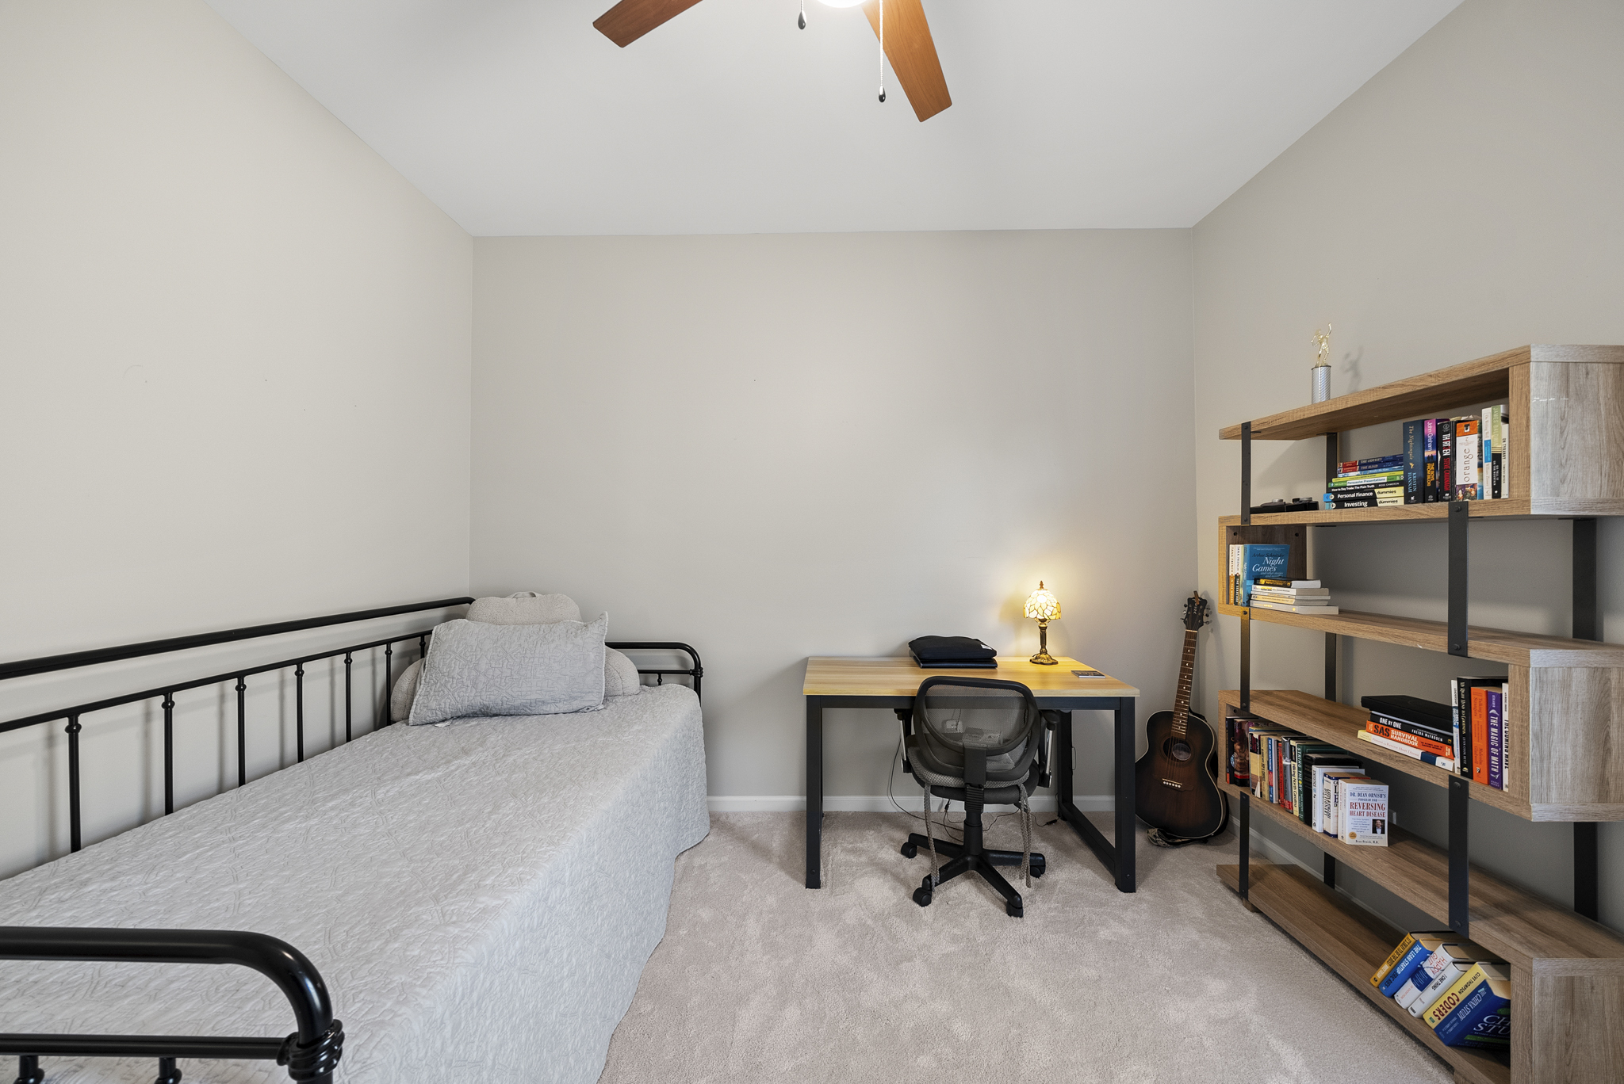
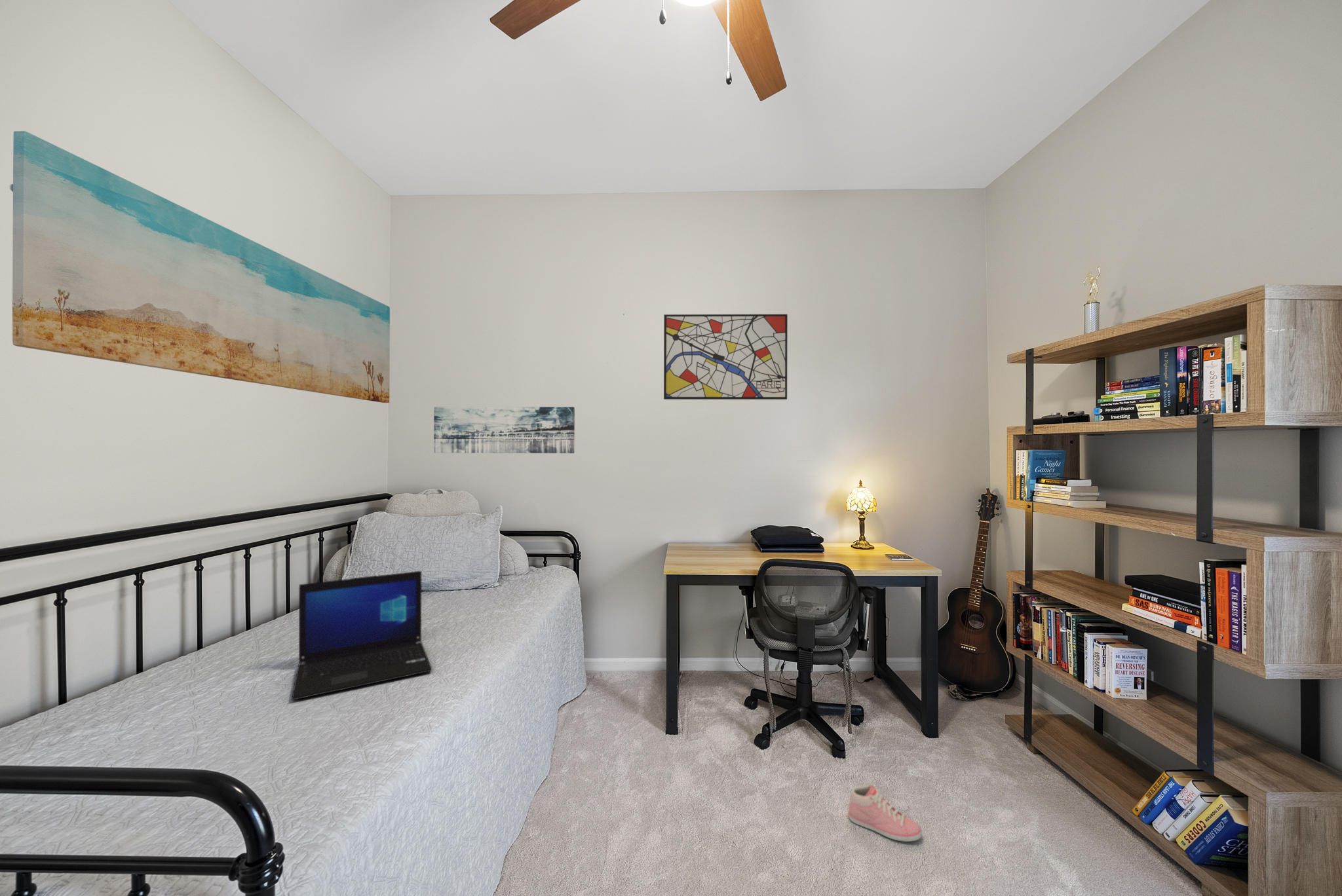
+ laptop [291,570,432,701]
+ sneaker [847,783,923,842]
+ wall art [9,130,391,403]
+ wall art [663,314,788,400]
+ wall art [433,406,575,454]
